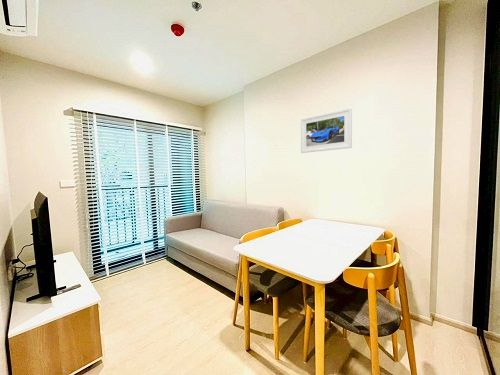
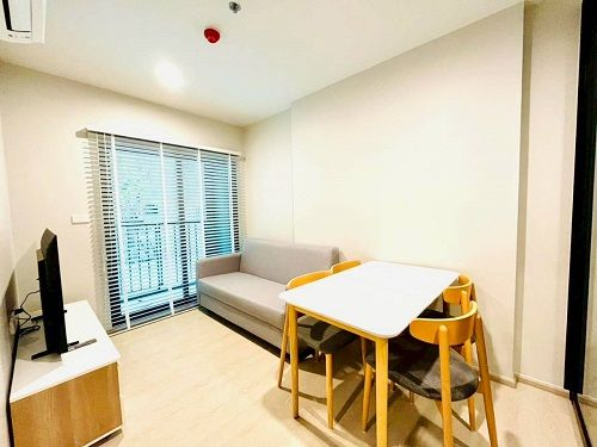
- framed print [300,107,353,154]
